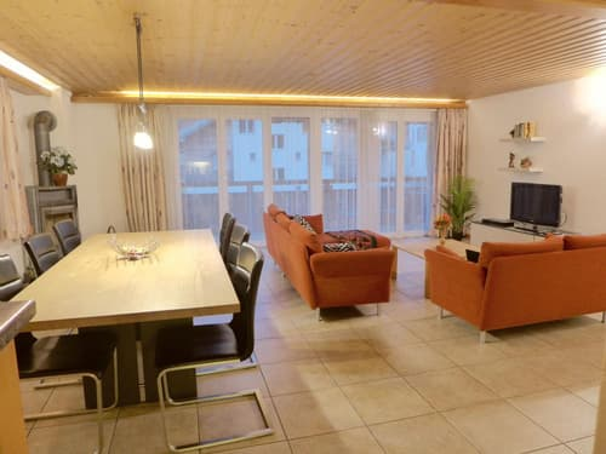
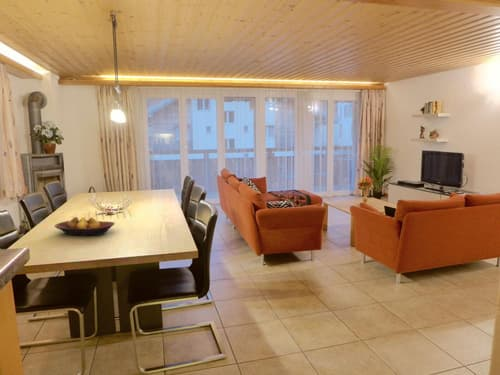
+ fruit bowl [54,216,116,236]
